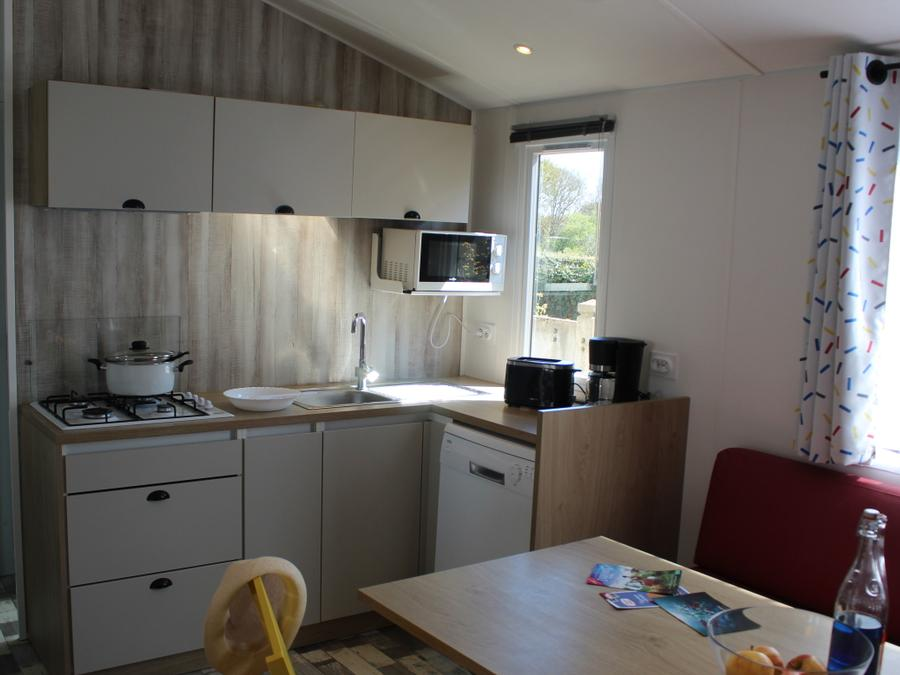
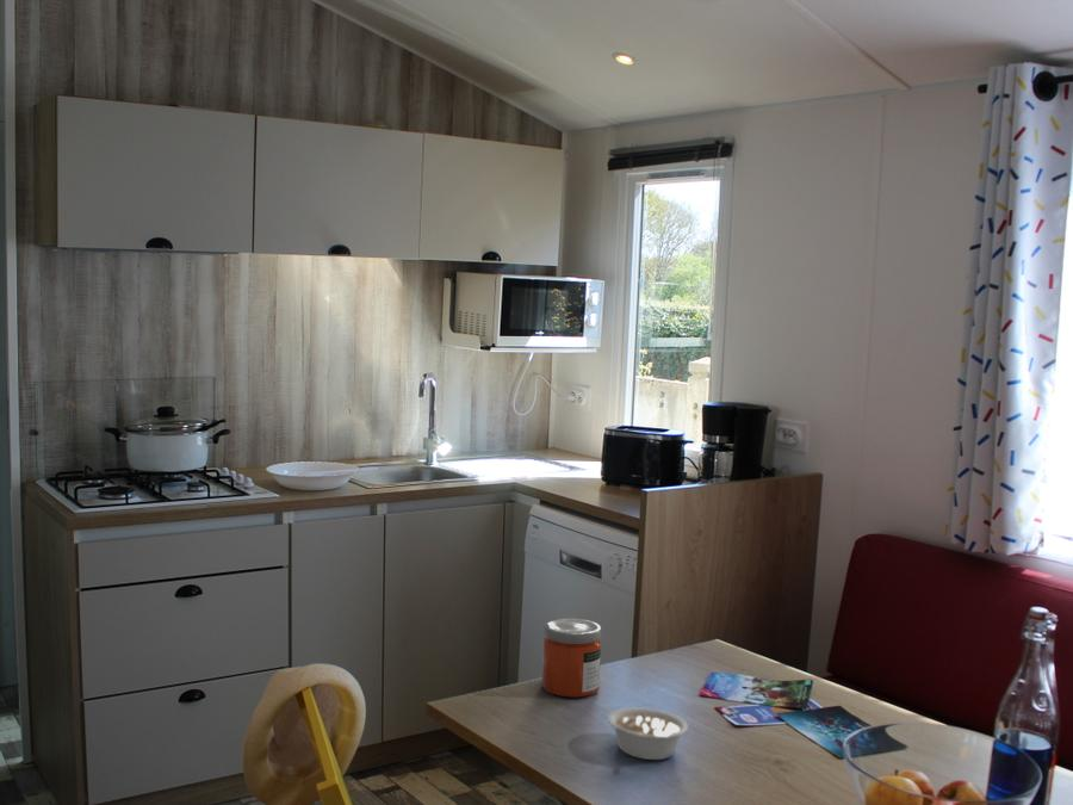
+ legume [607,706,689,761]
+ jam jar [541,618,602,698]
